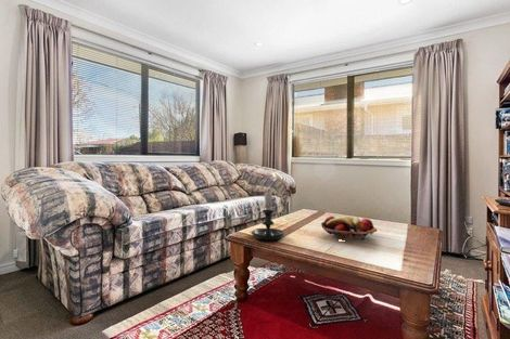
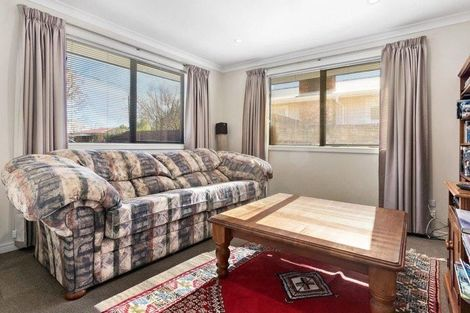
- fruit basket [320,216,378,242]
- candle holder [250,188,285,242]
